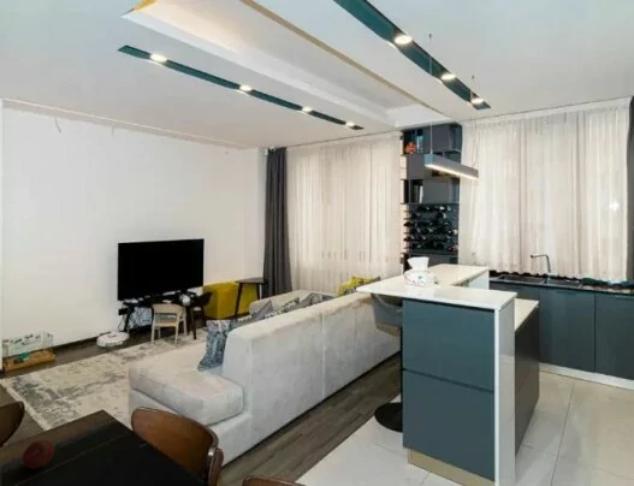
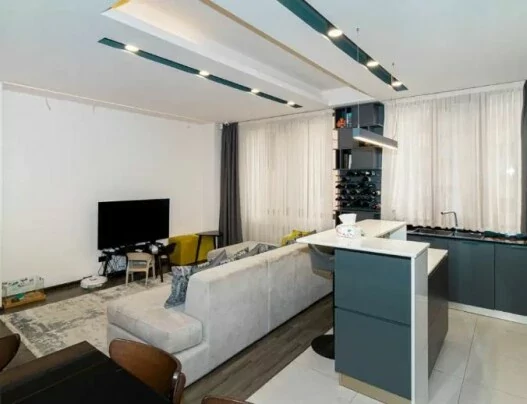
- fruit [22,439,55,470]
